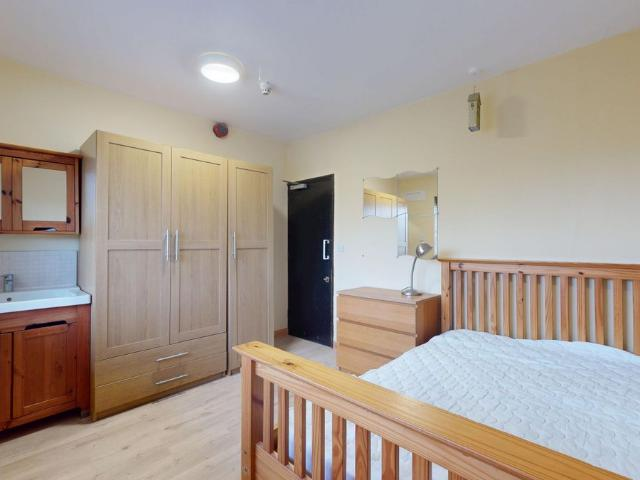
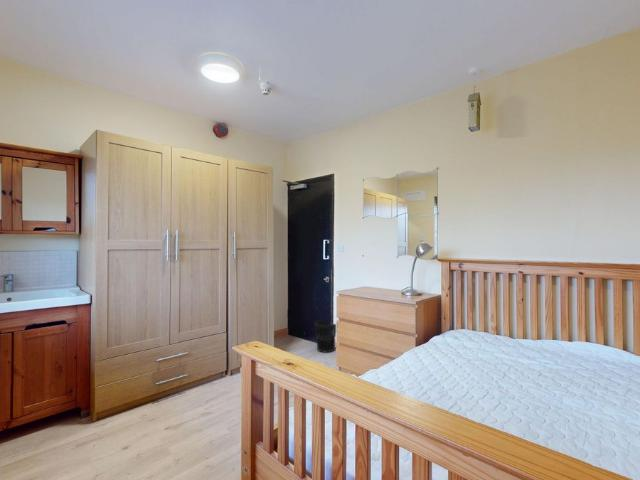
+ wastebasket [314,319,337,354]
